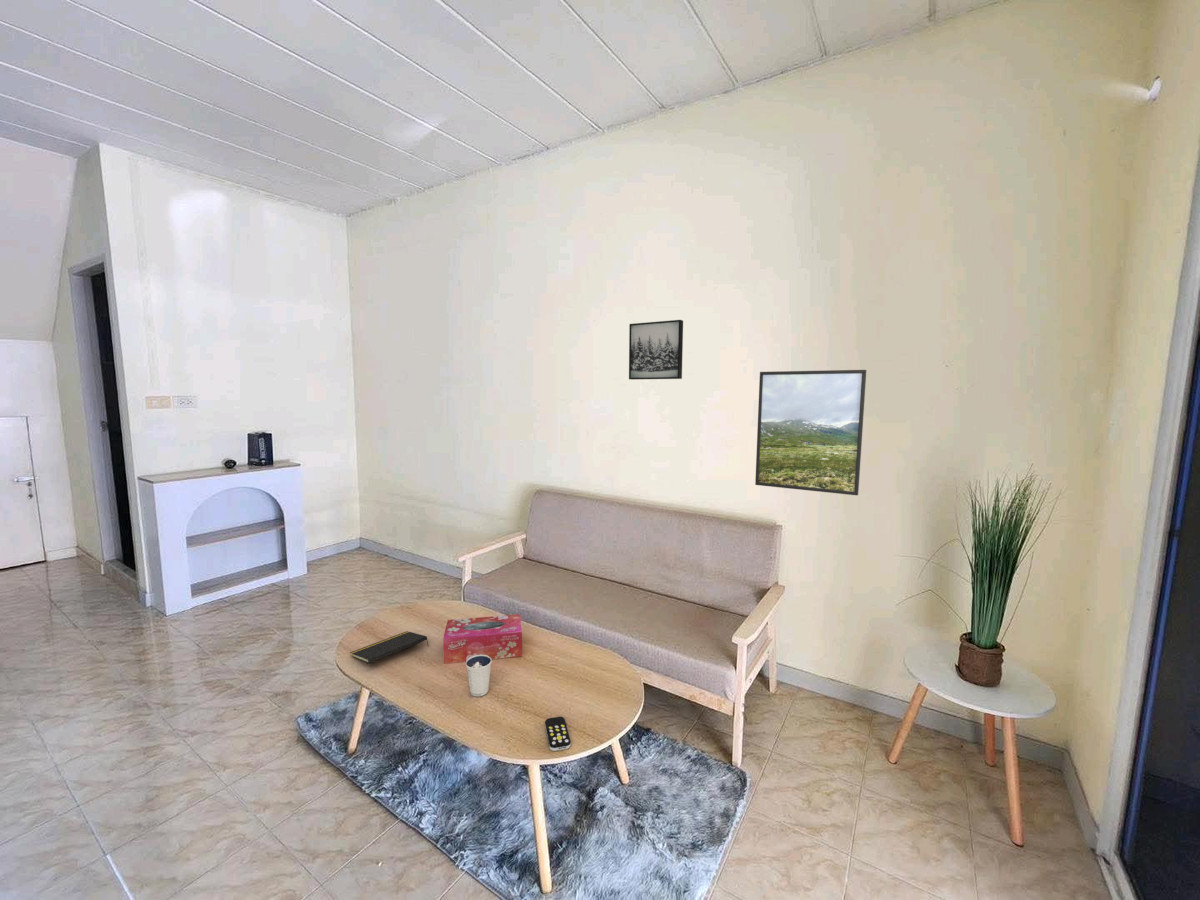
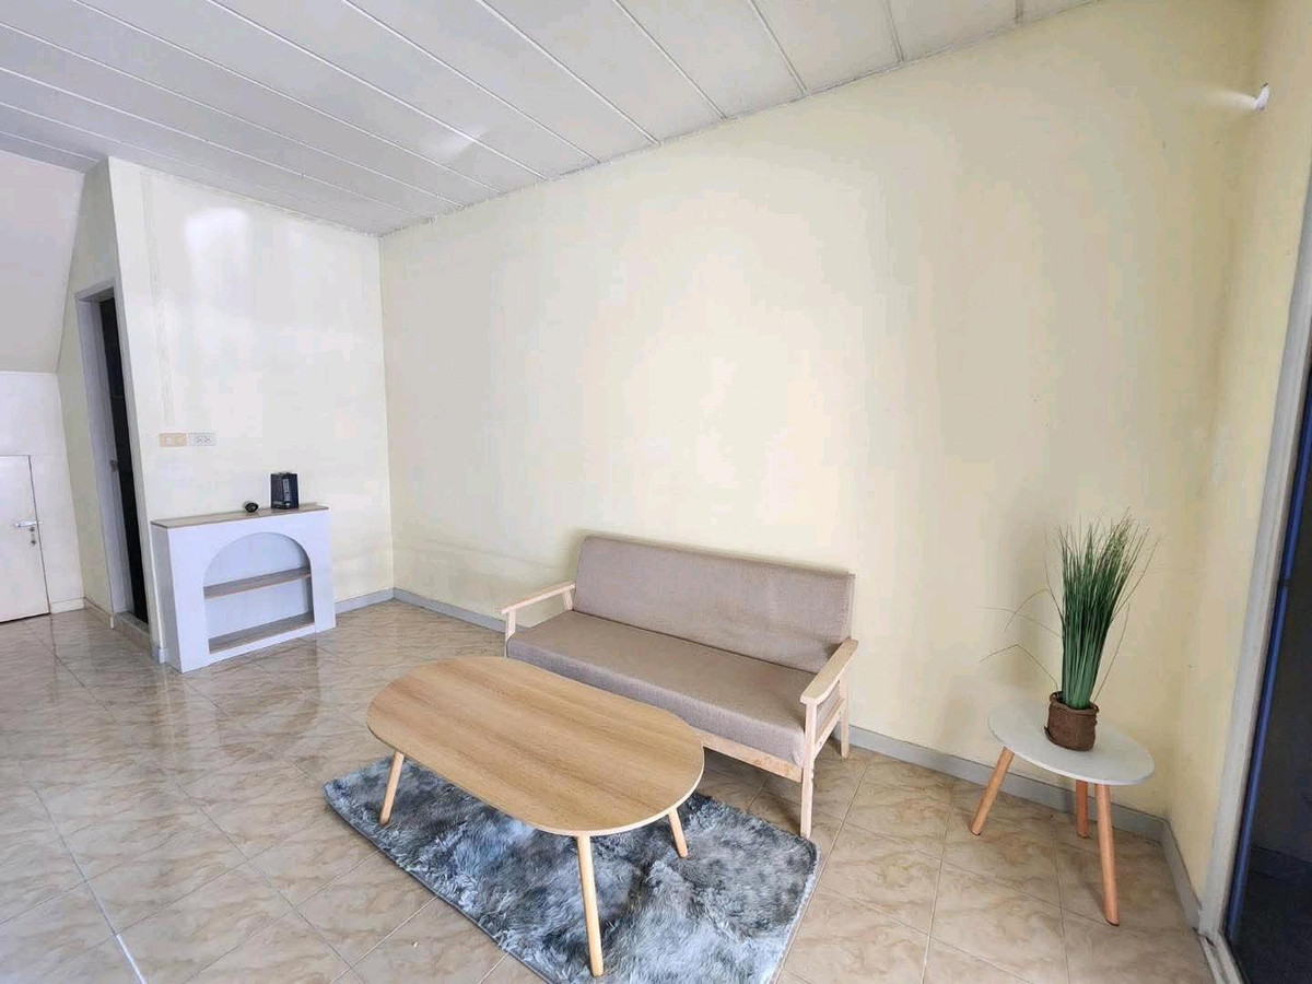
- remote control [544,716,572,752]
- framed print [754,369,867,496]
- wall art [628,319,684,381]
- notepad [349,630,430,664]
- tissue box [442,613,523,665]
- dixie cup [465,655,493,697]
